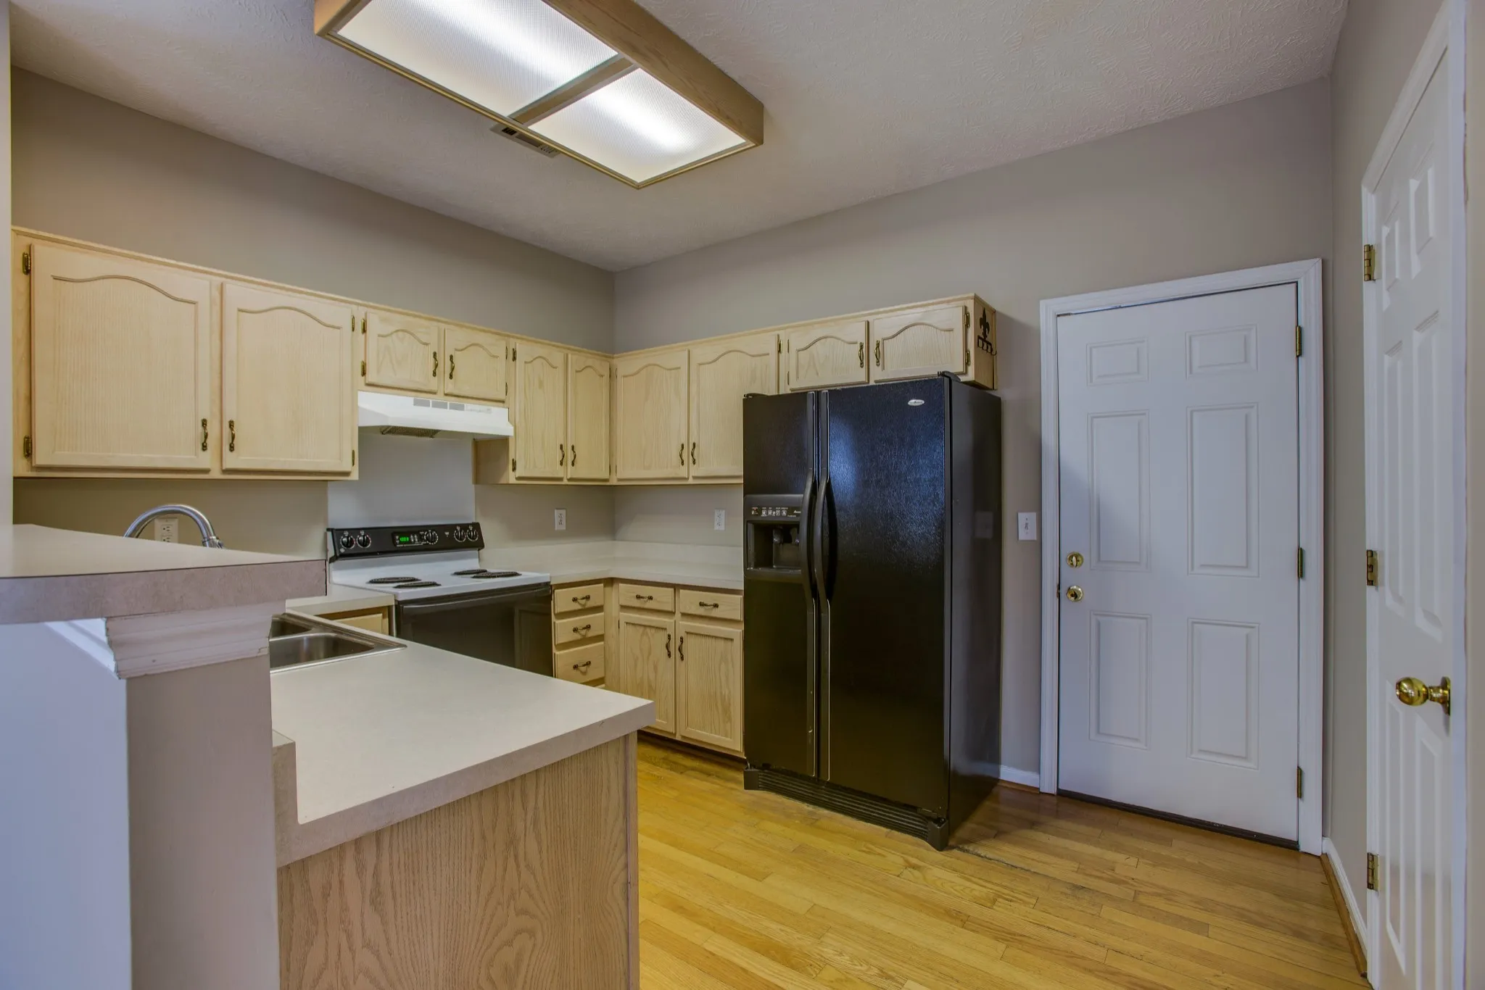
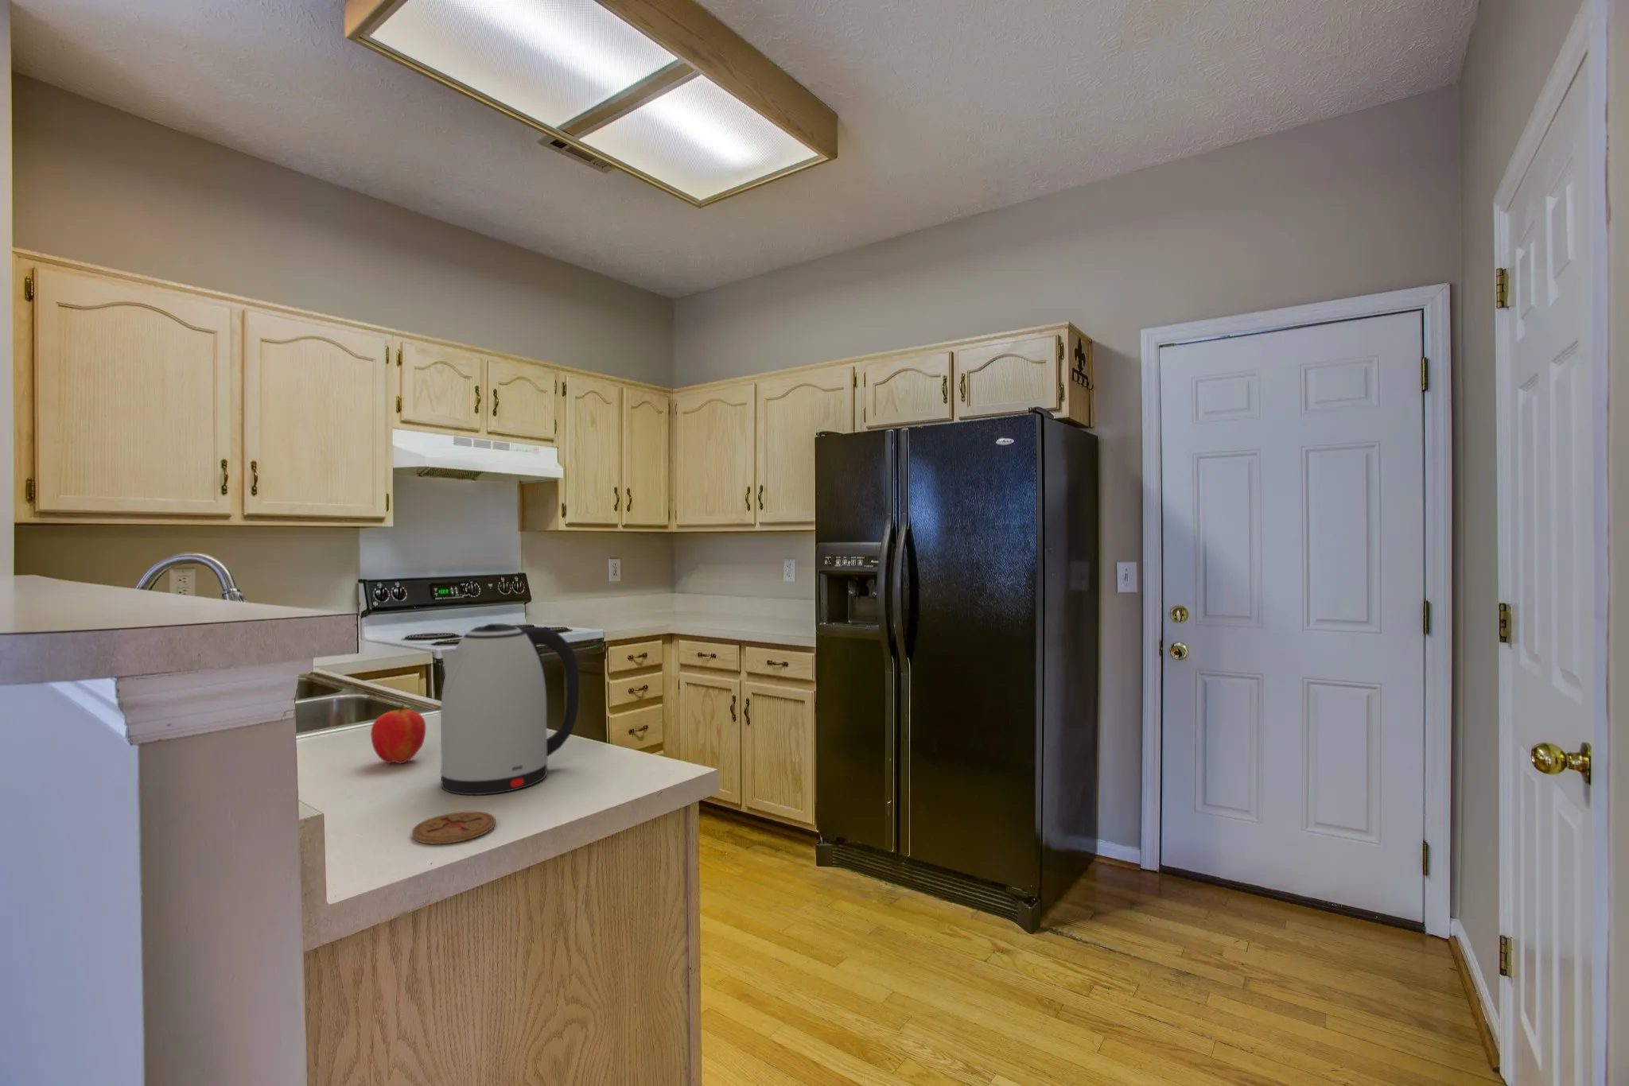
+ apple [370,703,427,764]
+ coaster [411,811,497,845]
+ kettle [439,623,579,796]
